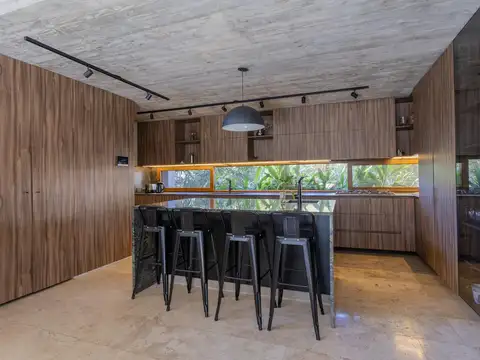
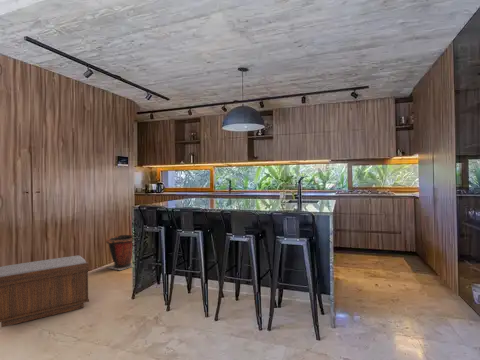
+ waste bin [105,233,133,271]
+ bench [0,255,90,328]
